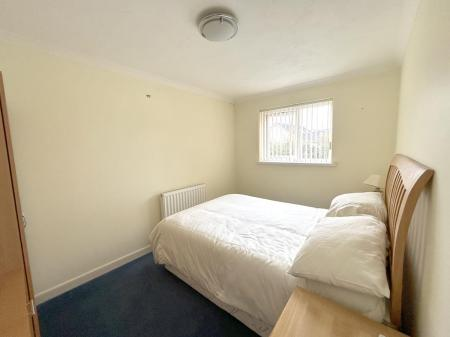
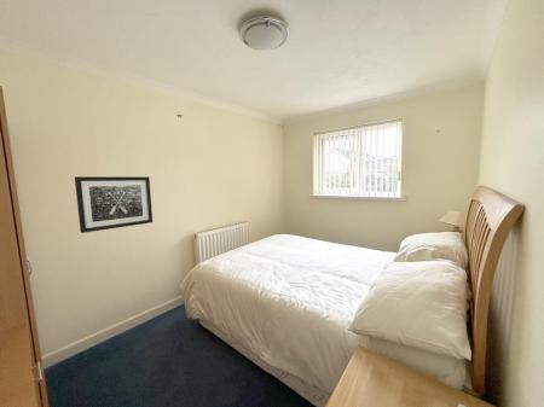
+ wall art [74,175,154,234]
